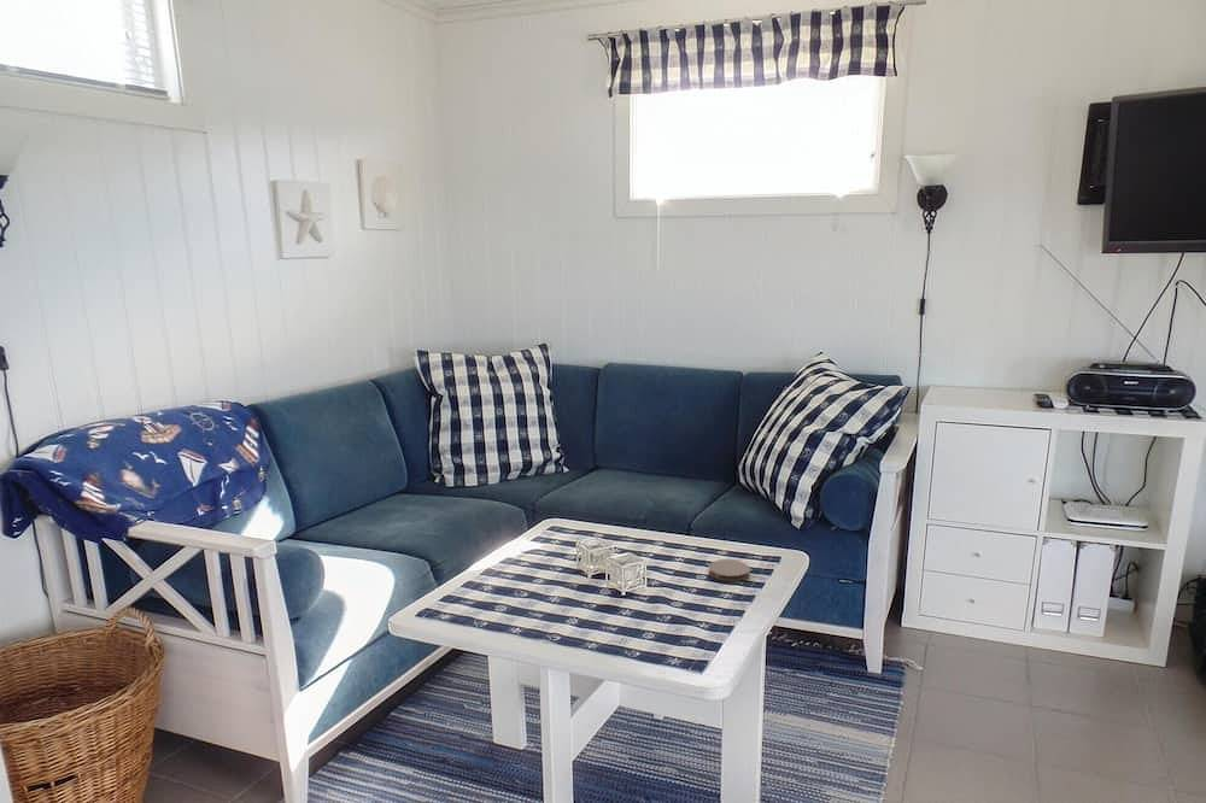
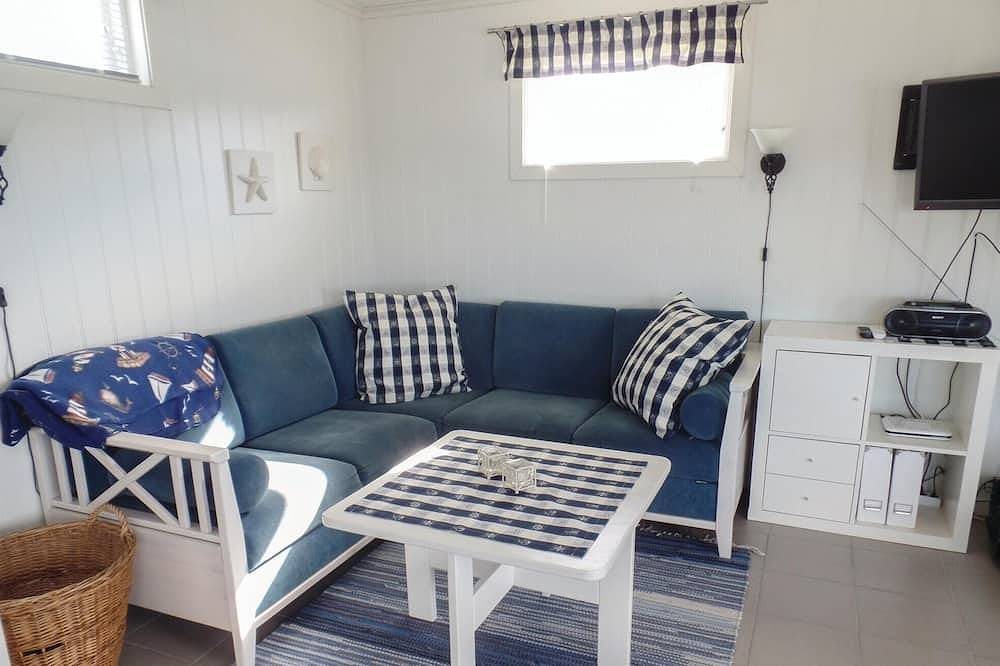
- coaster [707,558,751,582]
